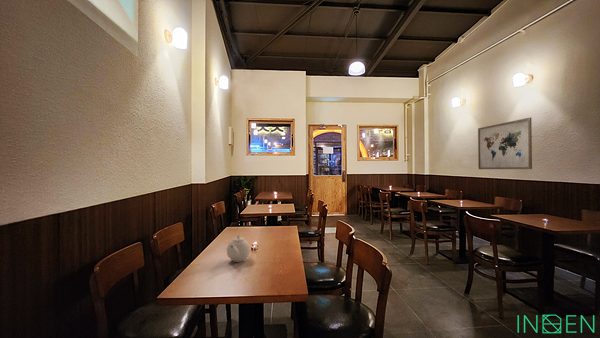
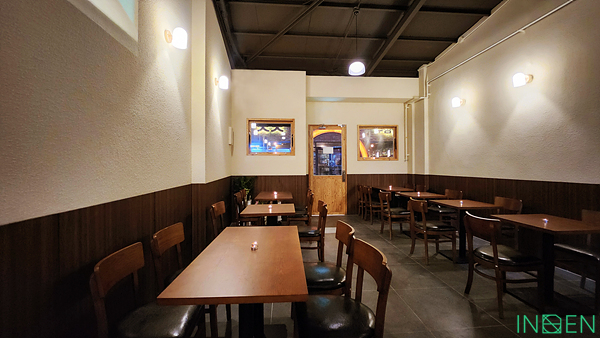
- wall art [477,116,533,170]
- teapot [226,234,251,263]
